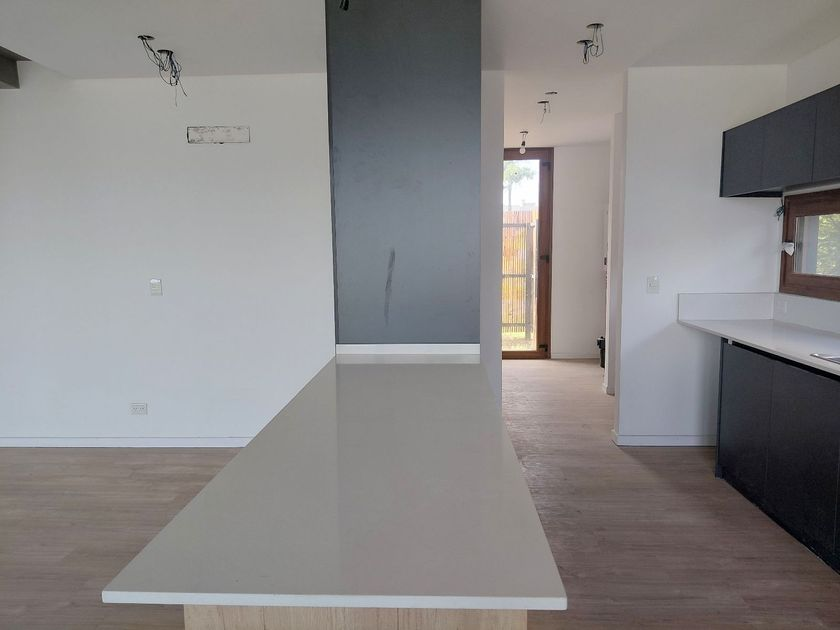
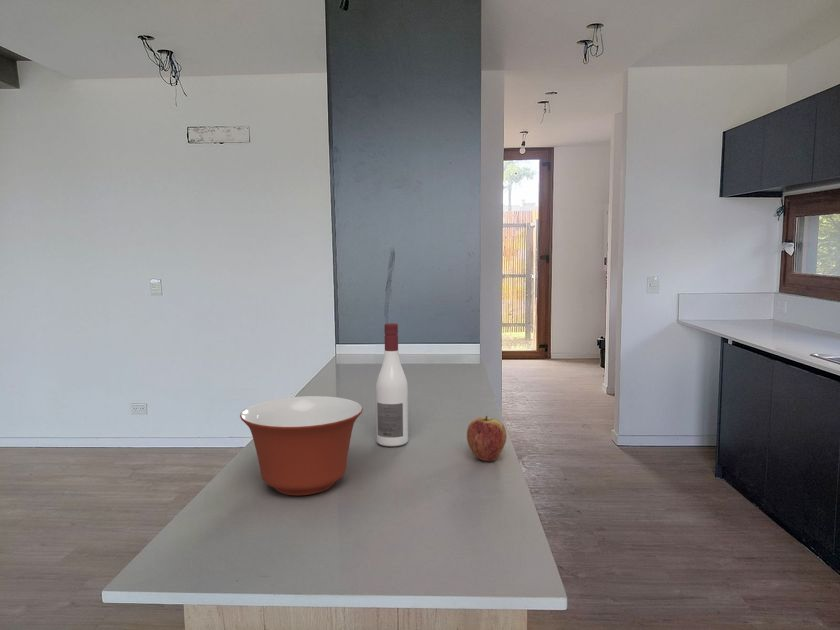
+ mixing bowl [239,395,364,497]
+ apple [466,415,508,462]
+ alcohol [375,322,409,447]
